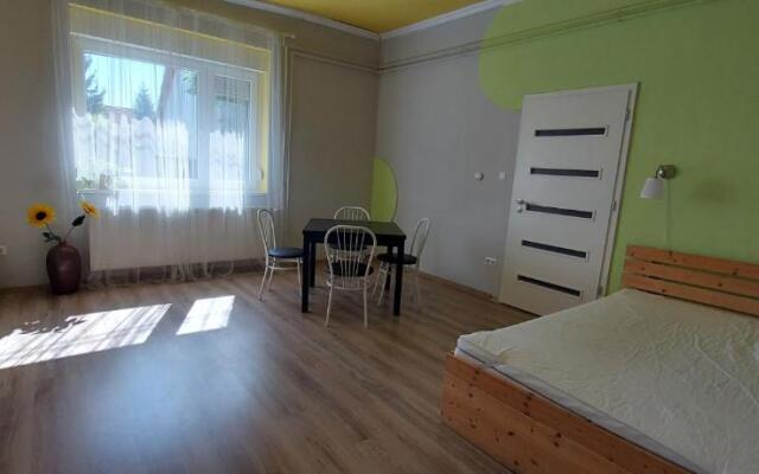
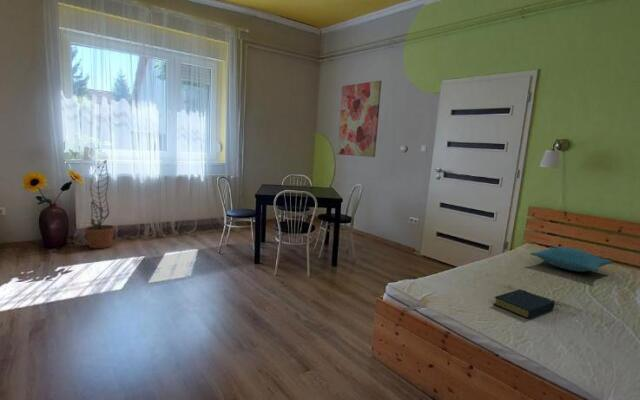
+ decorative plant [83,159,116,249]
+ hardback book [493,289,555,319]
+ pillow [529,246,614,273]
+ wall art [336,80,383,158]
